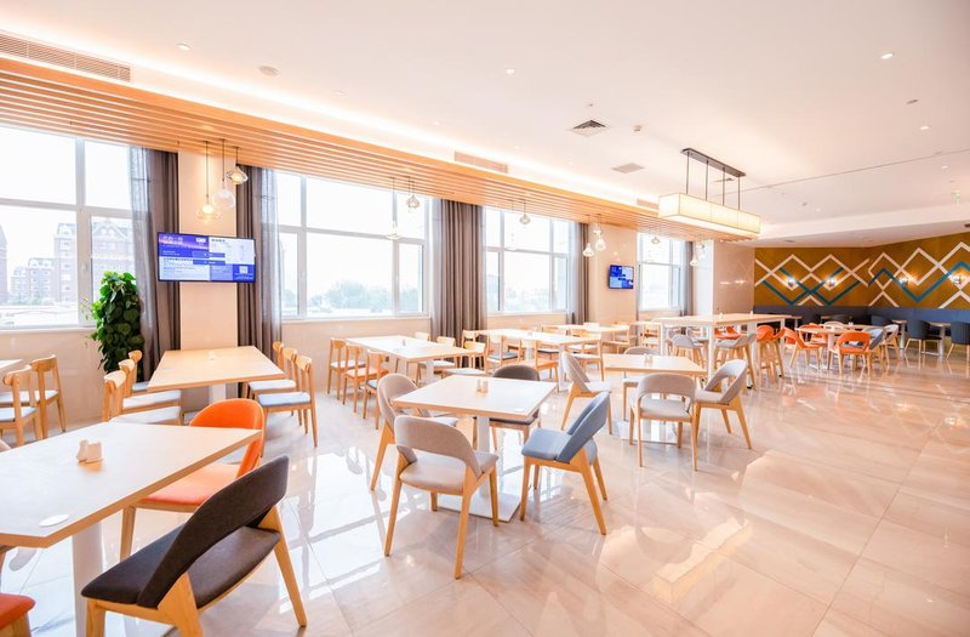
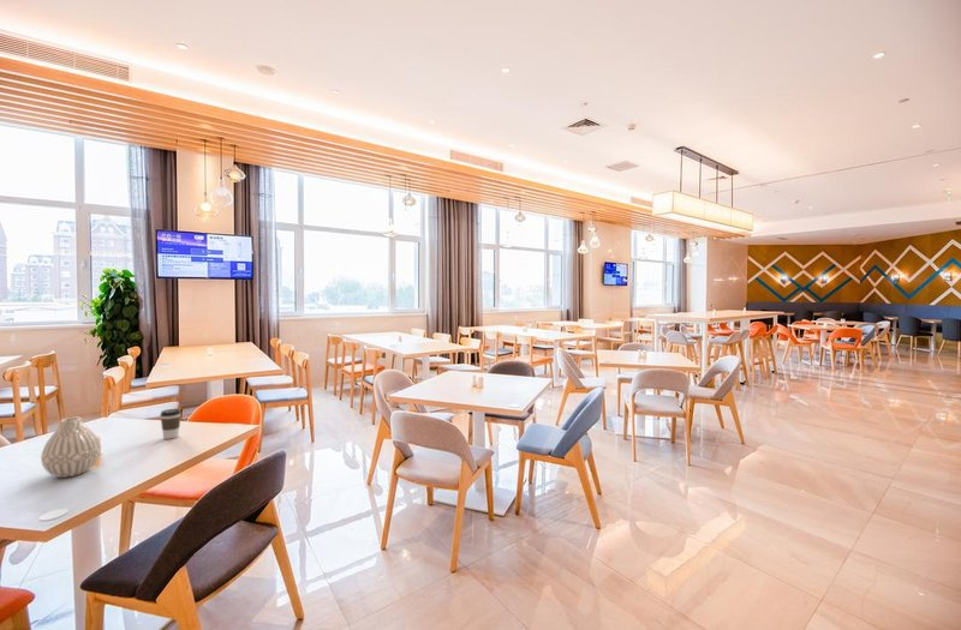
+ coffee cup [159,408,181,440]
+ vase [40,416,102,479]
